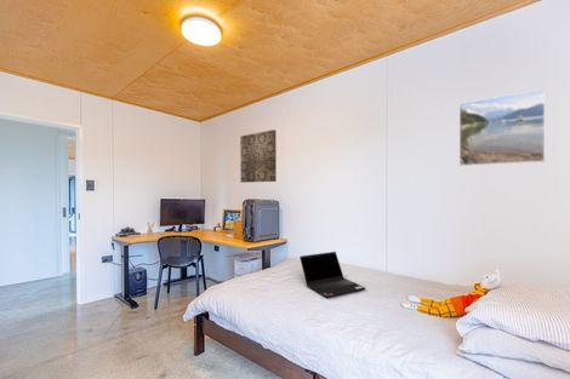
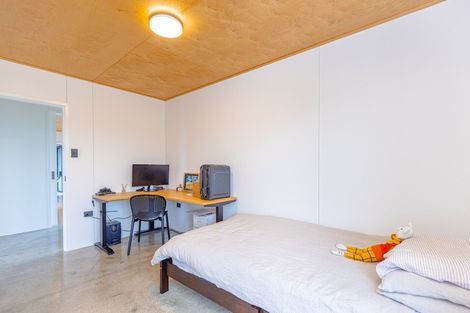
- laptop computer [298,251,366,299]
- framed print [458,87,546,167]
- wall art [239,128,278,184]
